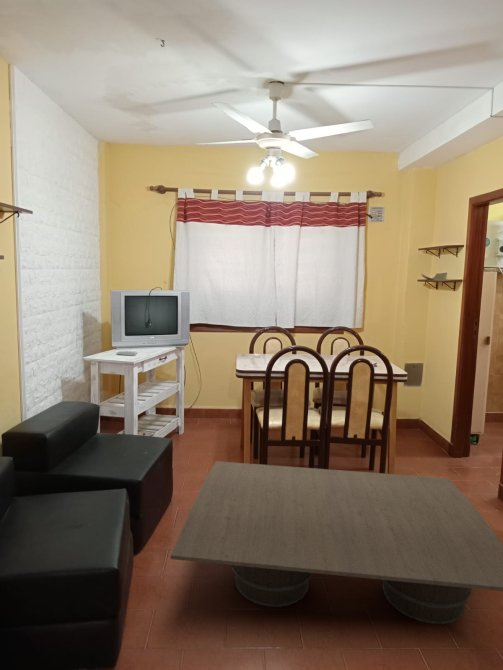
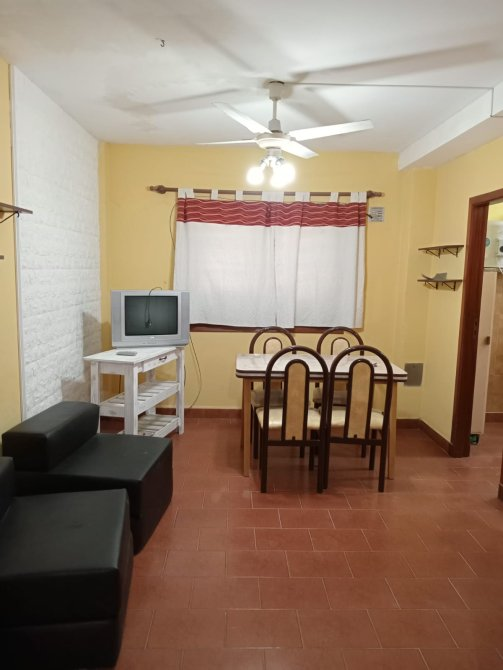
- coffee table [170,460,503,625]
